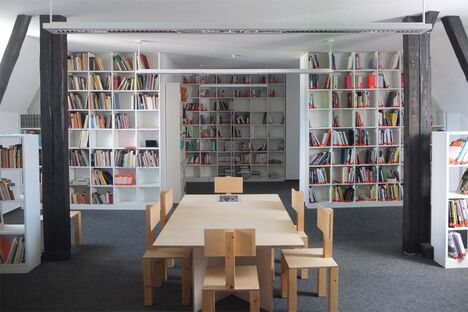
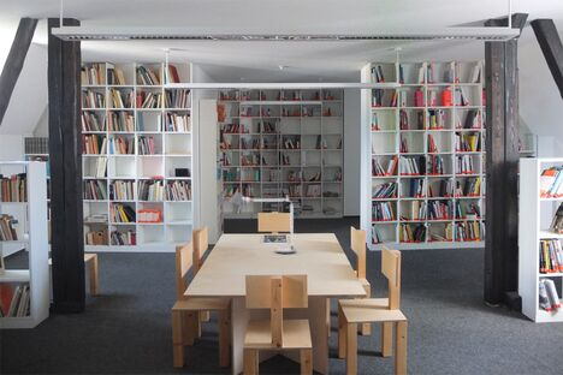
+ desk lamp [227,191,298,254]
